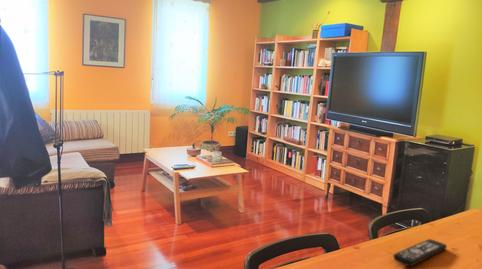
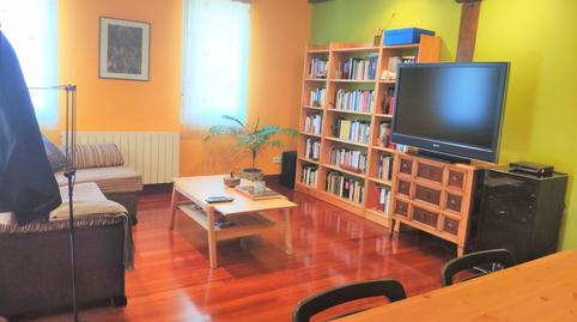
- remote control [392,238,448,267]
